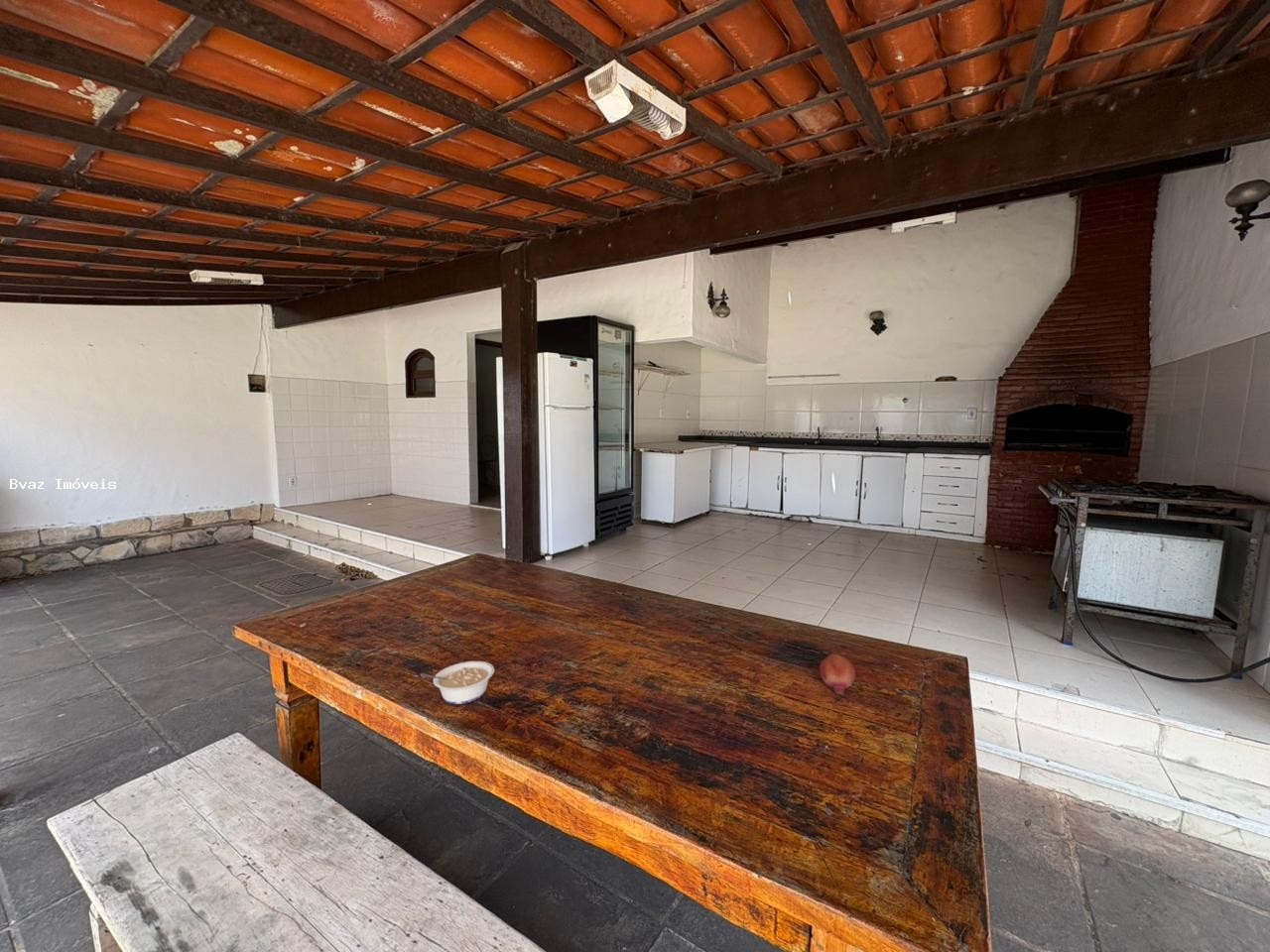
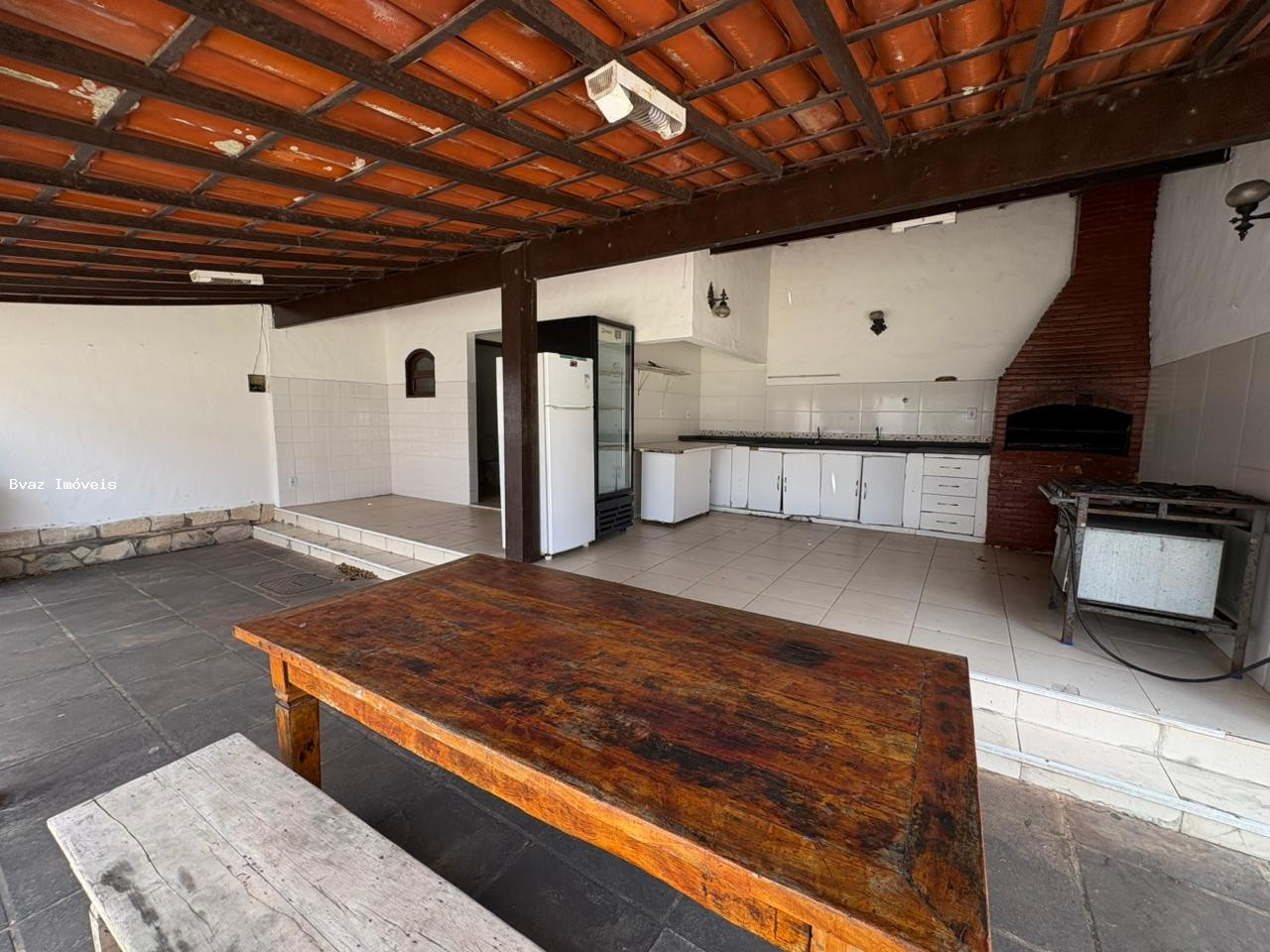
- fruit [819,653,856,696]
- legume [420,660,495,705]
